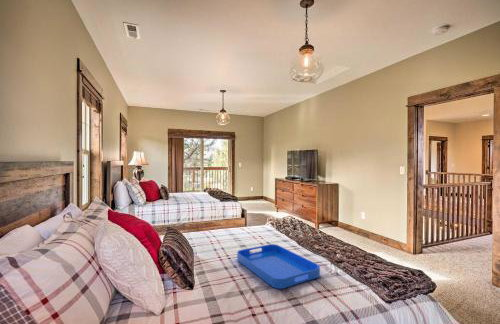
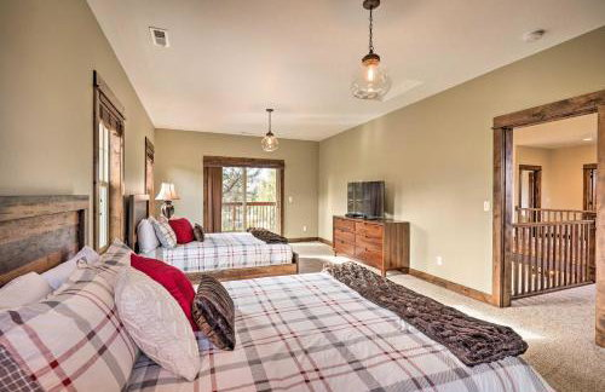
- serving tray [236,243,321,290]
